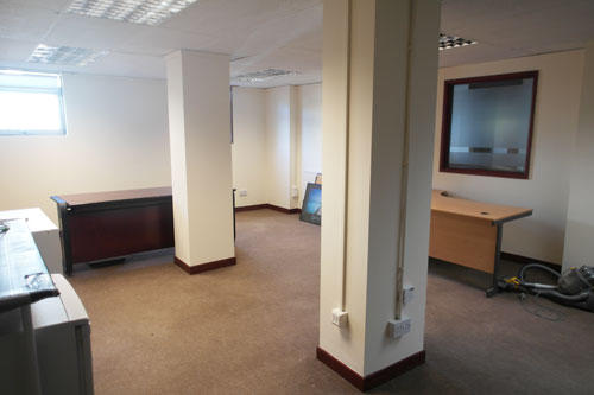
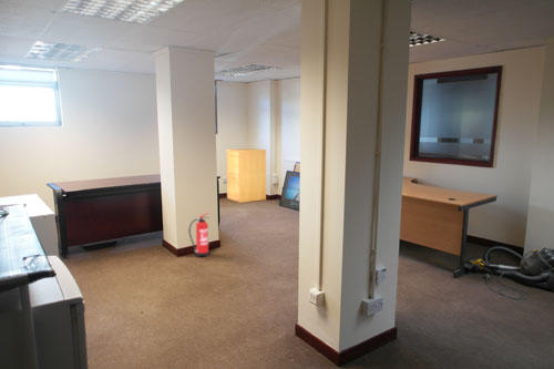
+ fire extinguisher [187,212,211,258]
+ filing cabinet [225,147,267,204]
